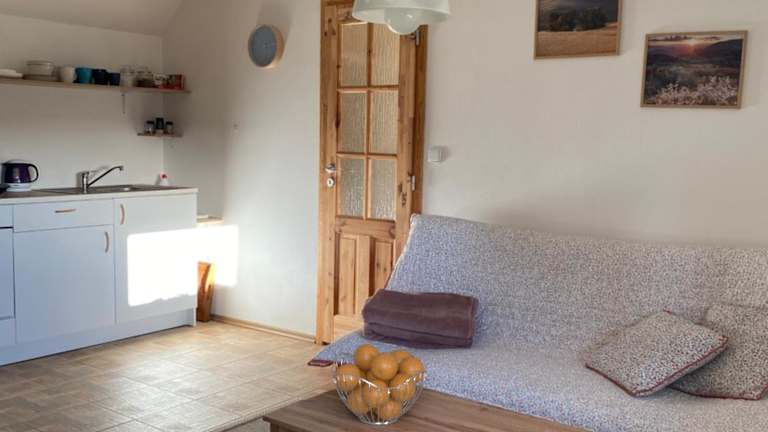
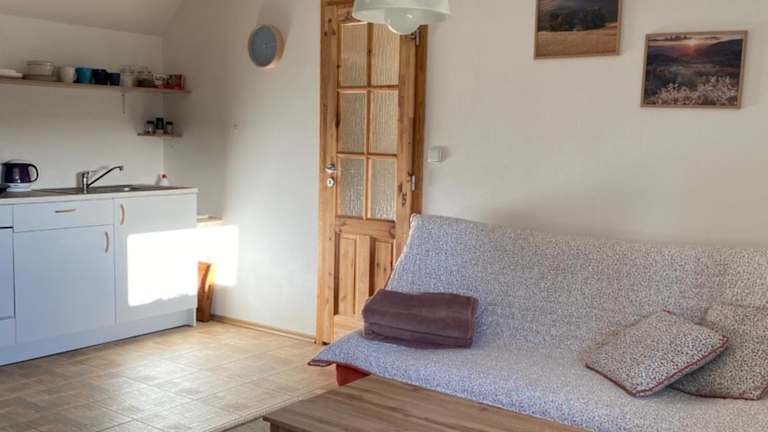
- fruit basket [331,343,428,426]
